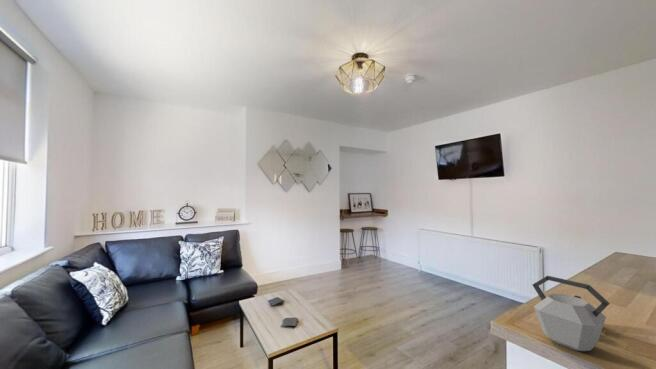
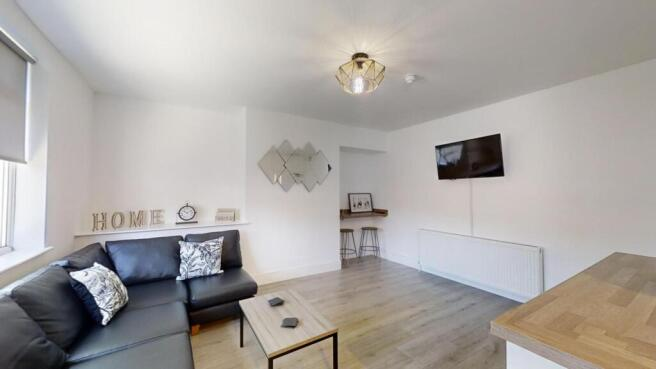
- kettle [532,275,611,352]
